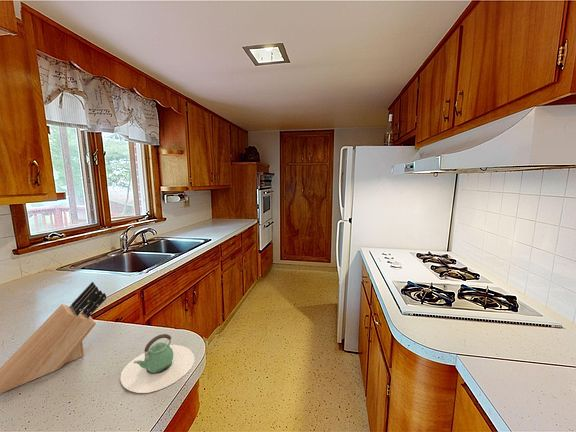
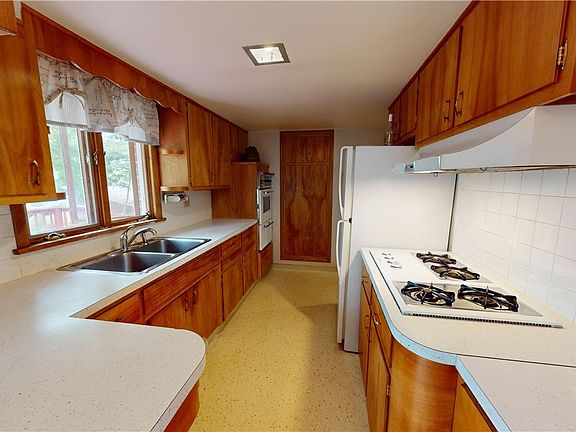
- knife block [0,281,107,395]
- teapot [119,333,196,394]
